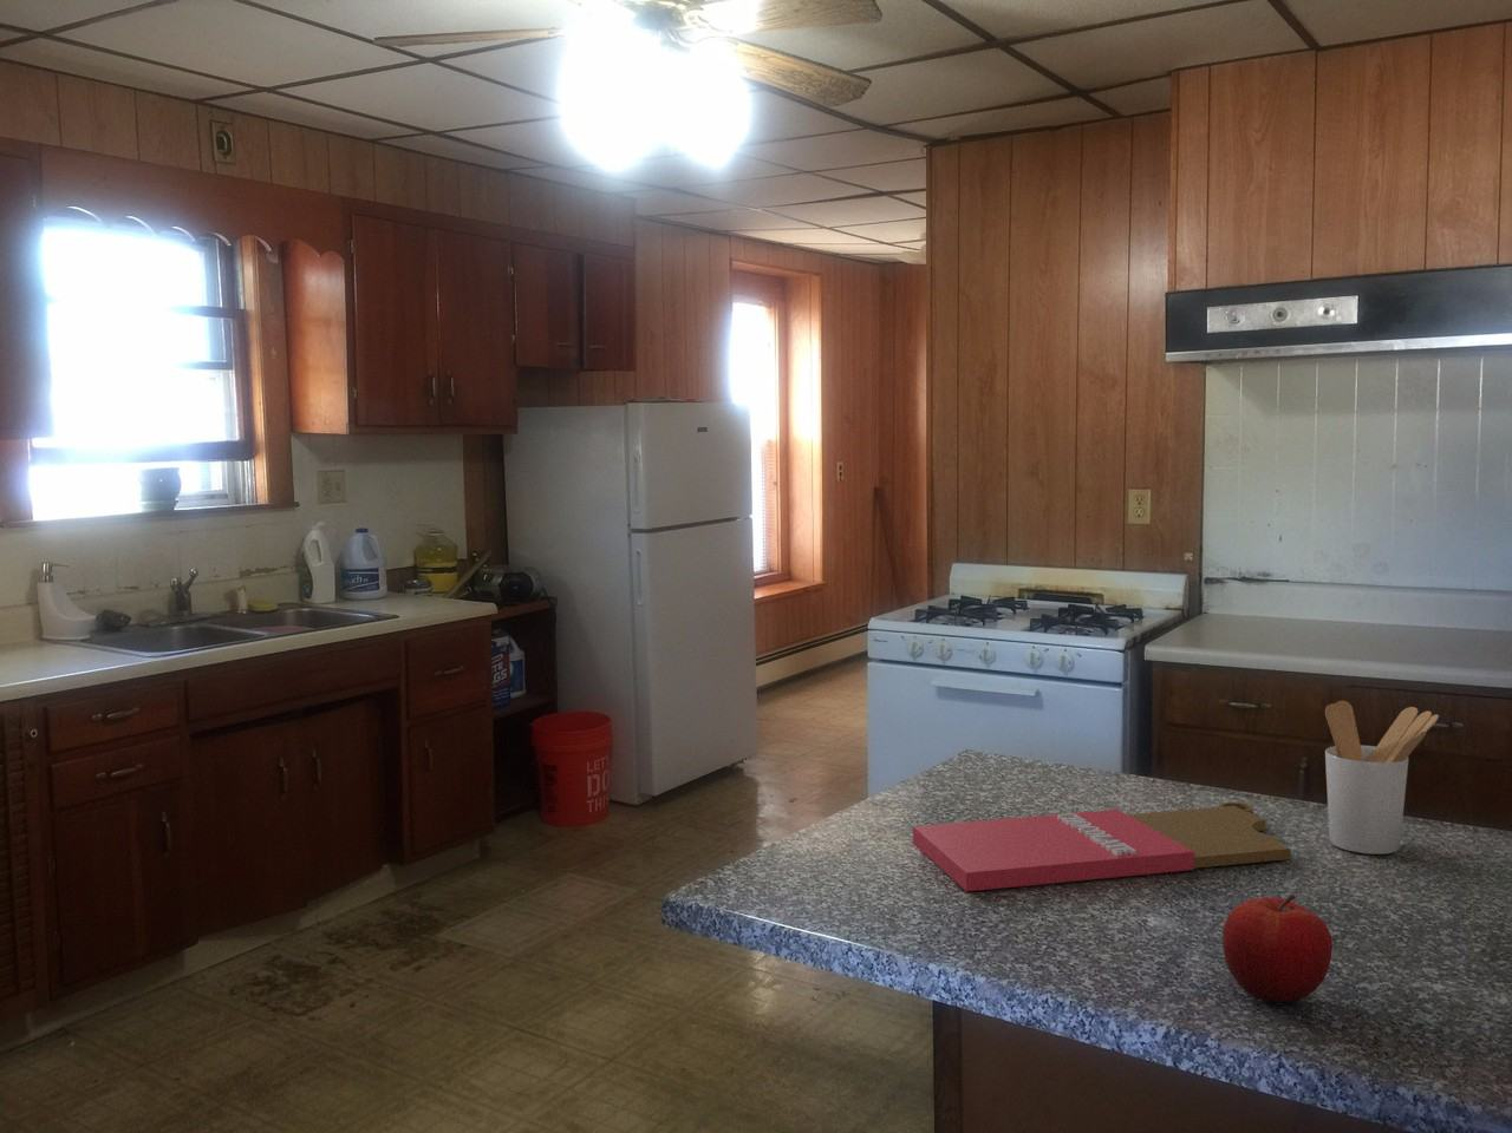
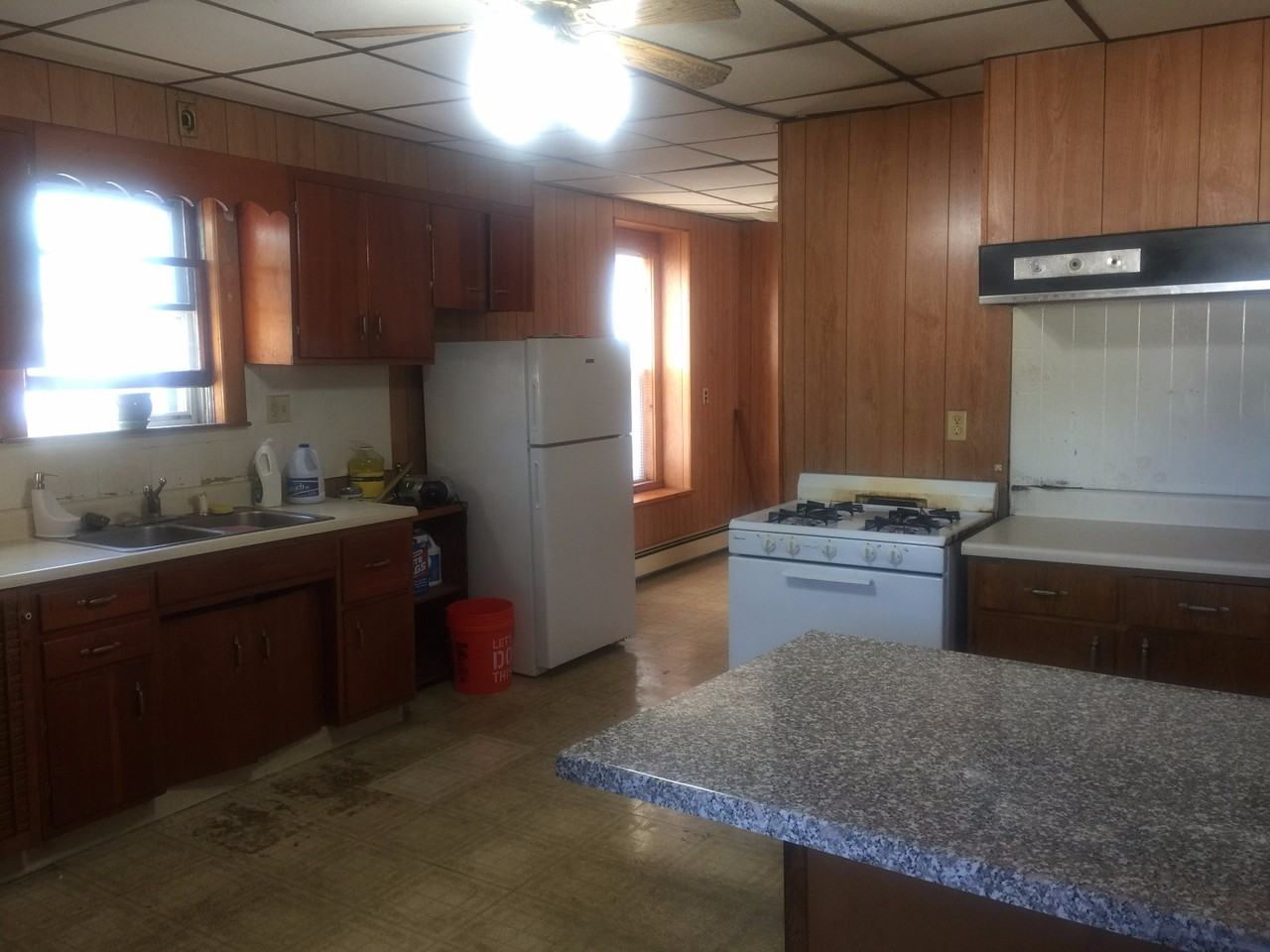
- utensil holder [1324,700,1439,856]
- fruit [1222,893,1333,1004]
- cutting board [912,801,1291,893]
